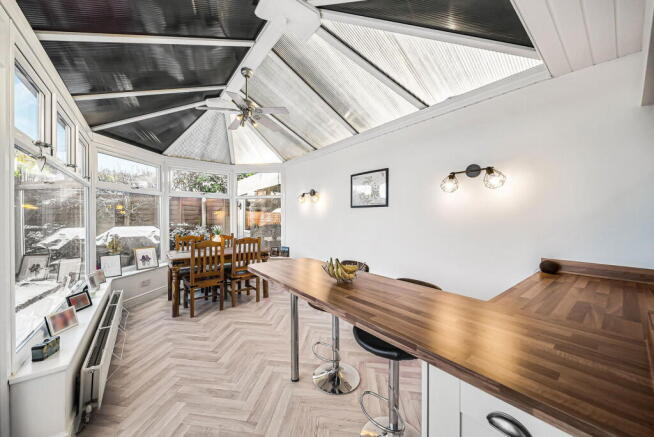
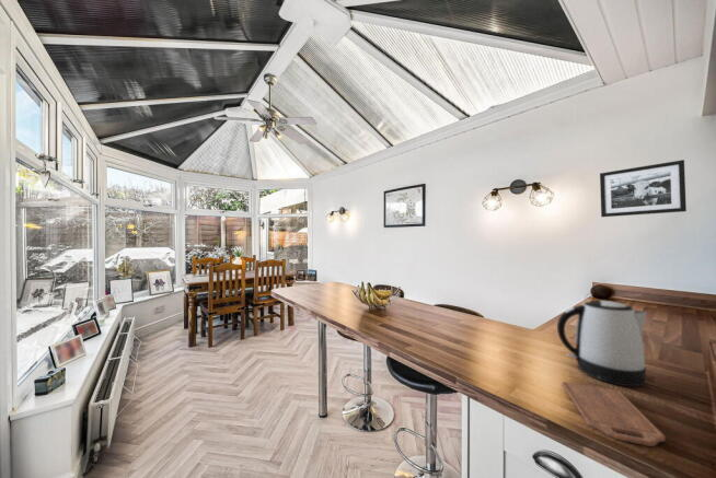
+ picture frame [599,159,688,218]
+ kettle [556,300,647,387]
+ cutting board [561,381,667,447]
